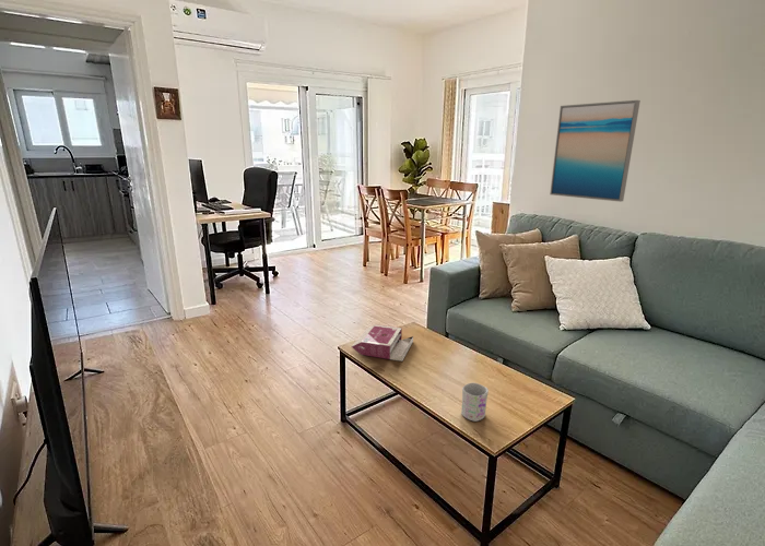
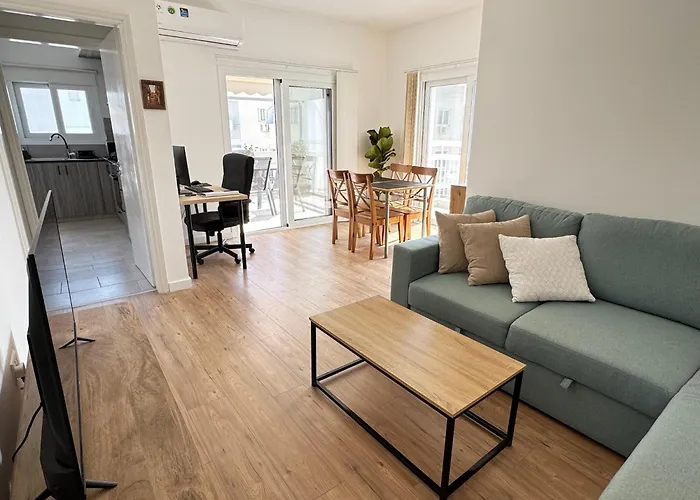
- wall art [549,99,640,203]
- book [350,323,414,363]
- mug [460,381,490,423]
